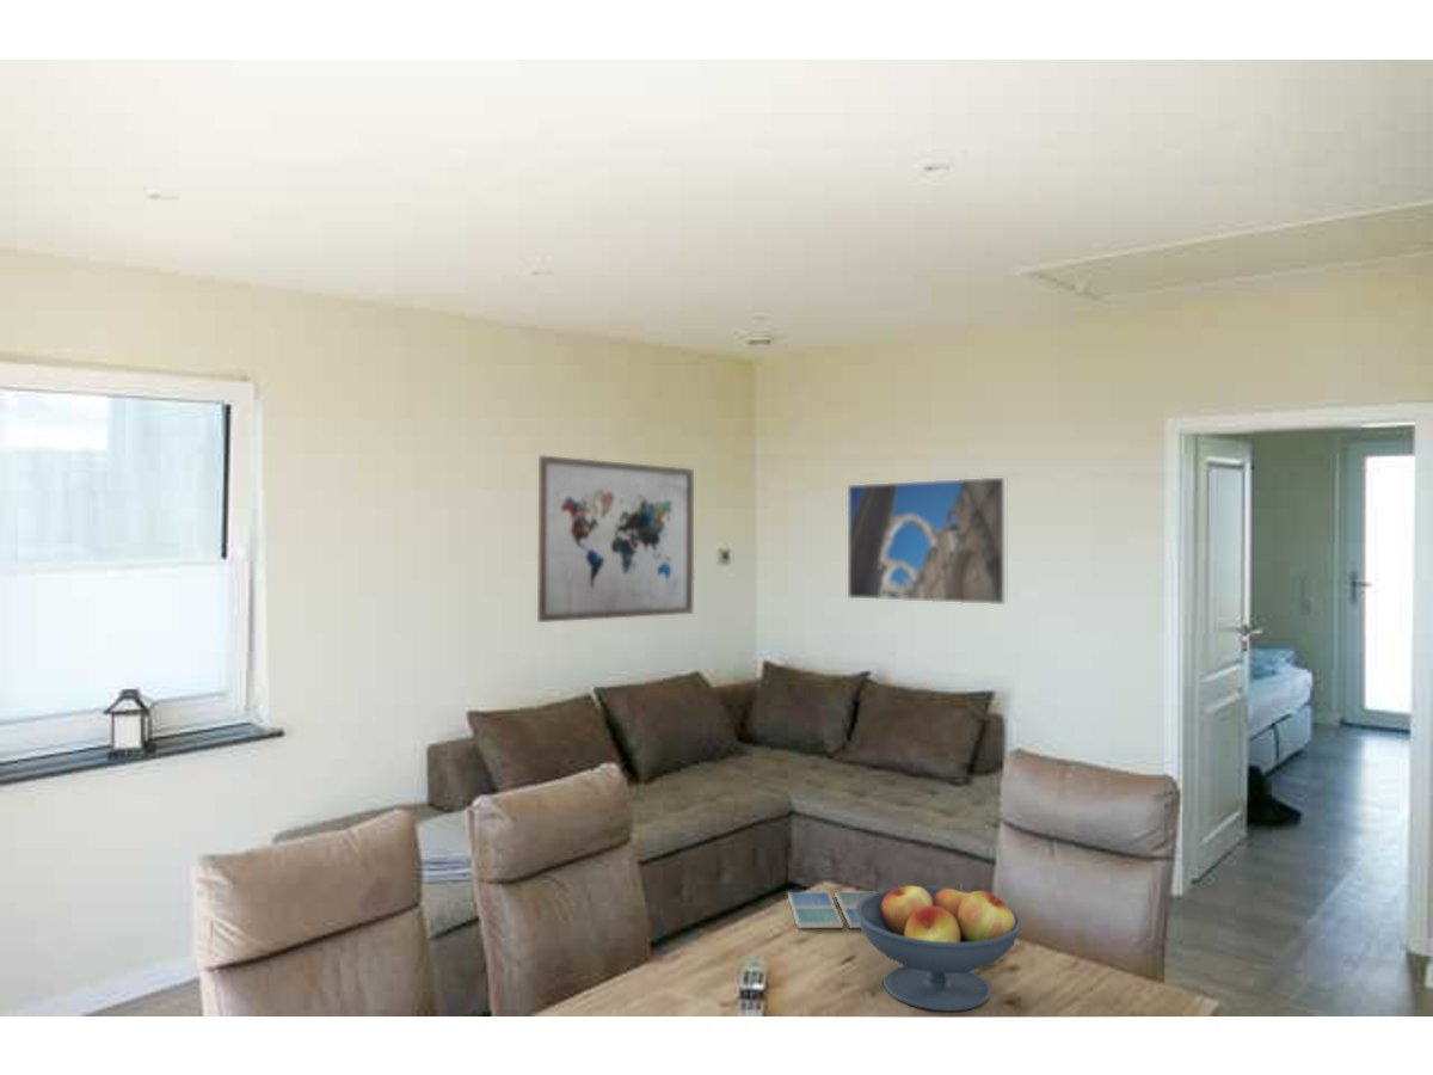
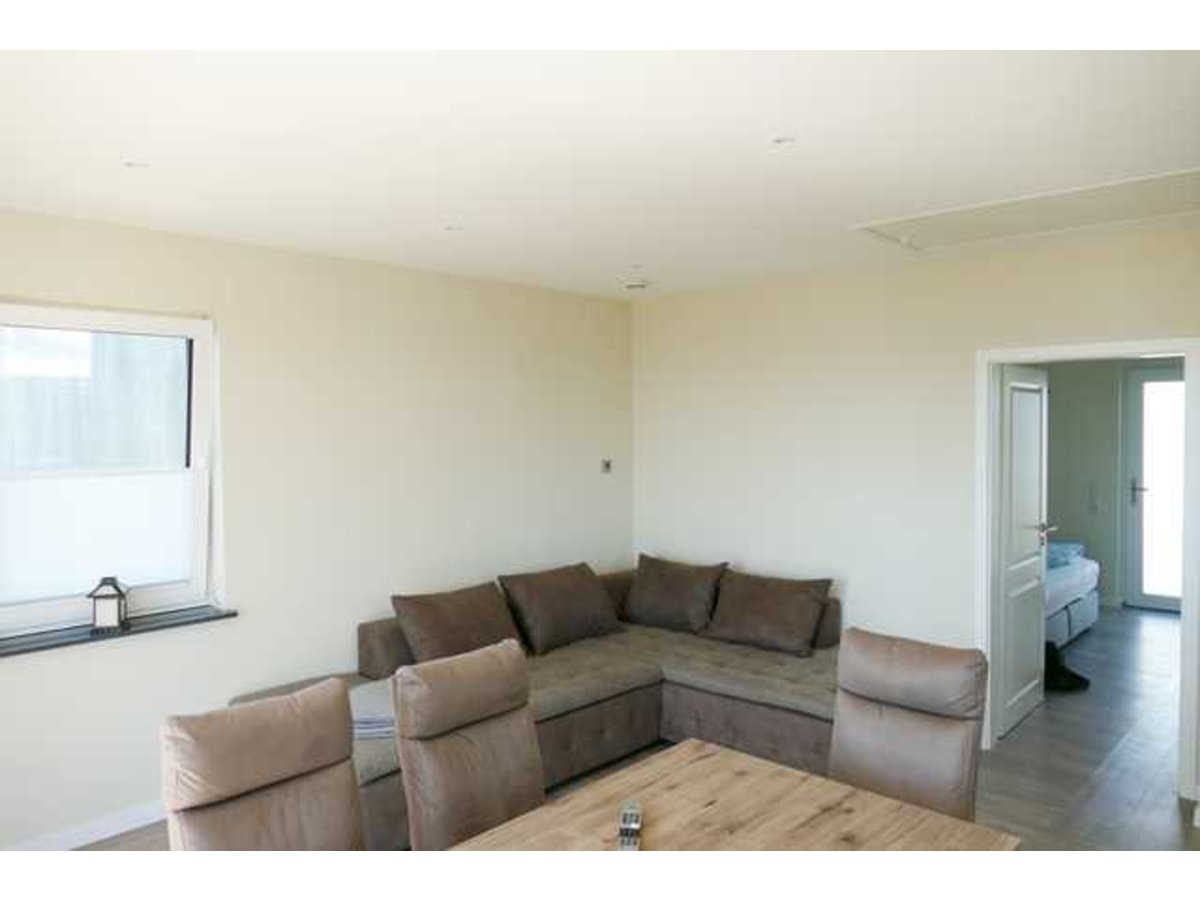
- wall art [536,454,695,624]
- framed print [847,477,1008,606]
- fruit bowl [855,883,1023,1013]
- drink coaster [787,891,875,929]
